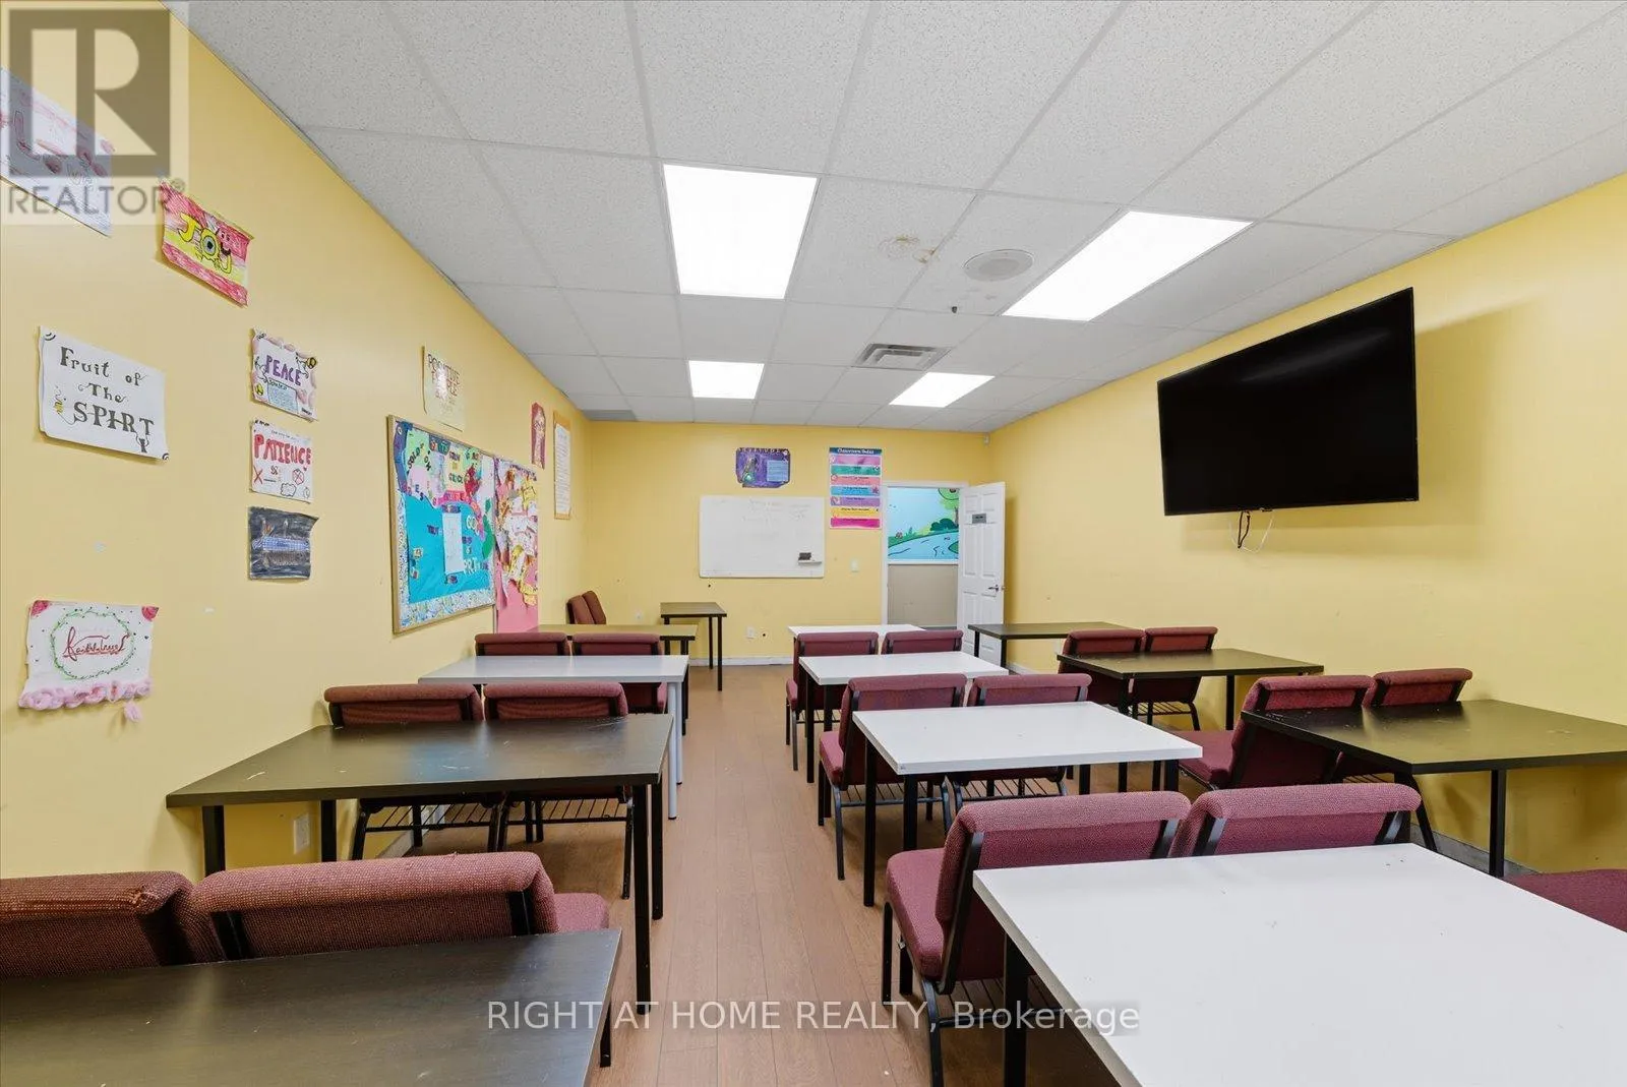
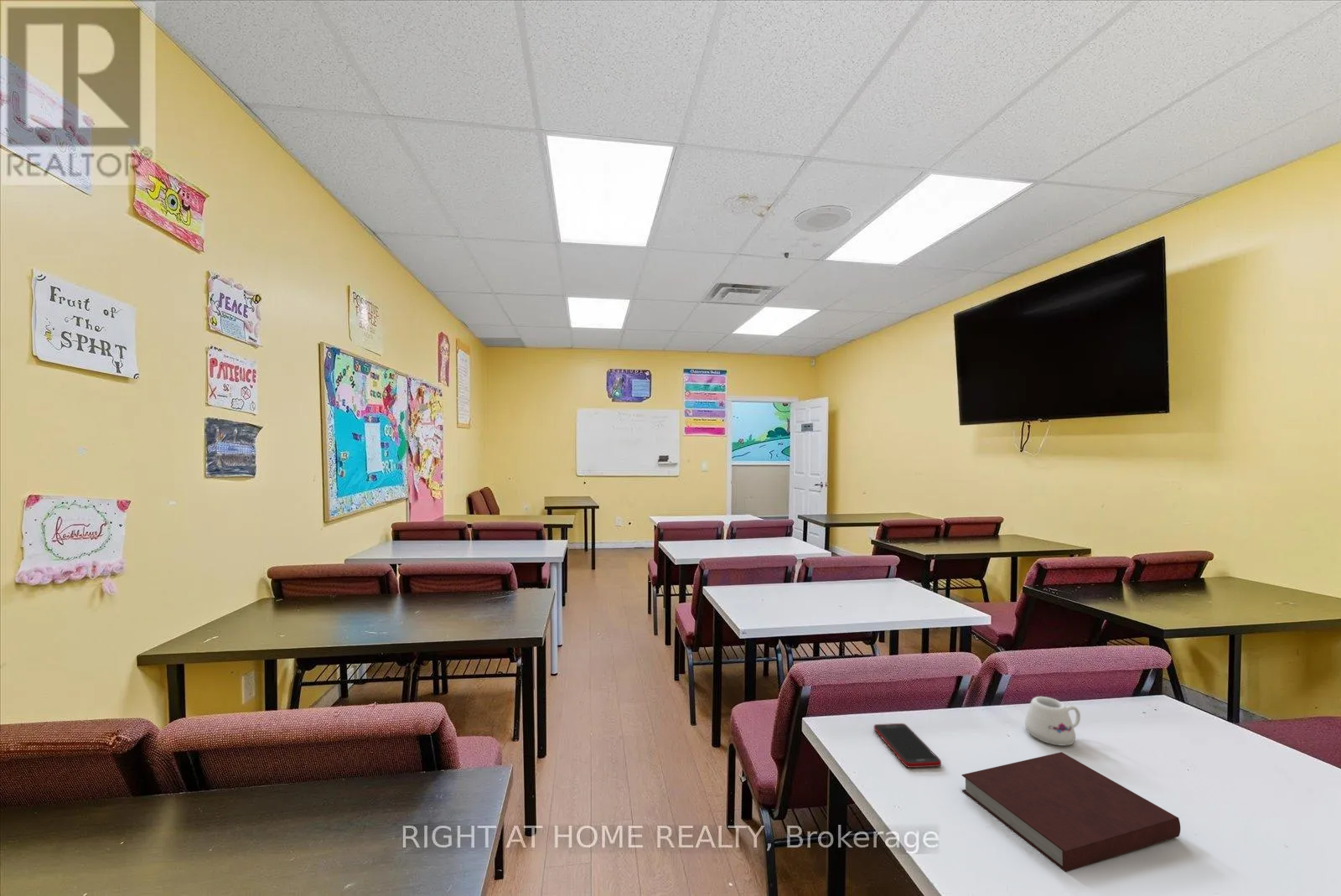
+ cell phone [873,722,942,769]
+ mug [1024,696,1081,747]
+ notebook [961,751,1181,873]
